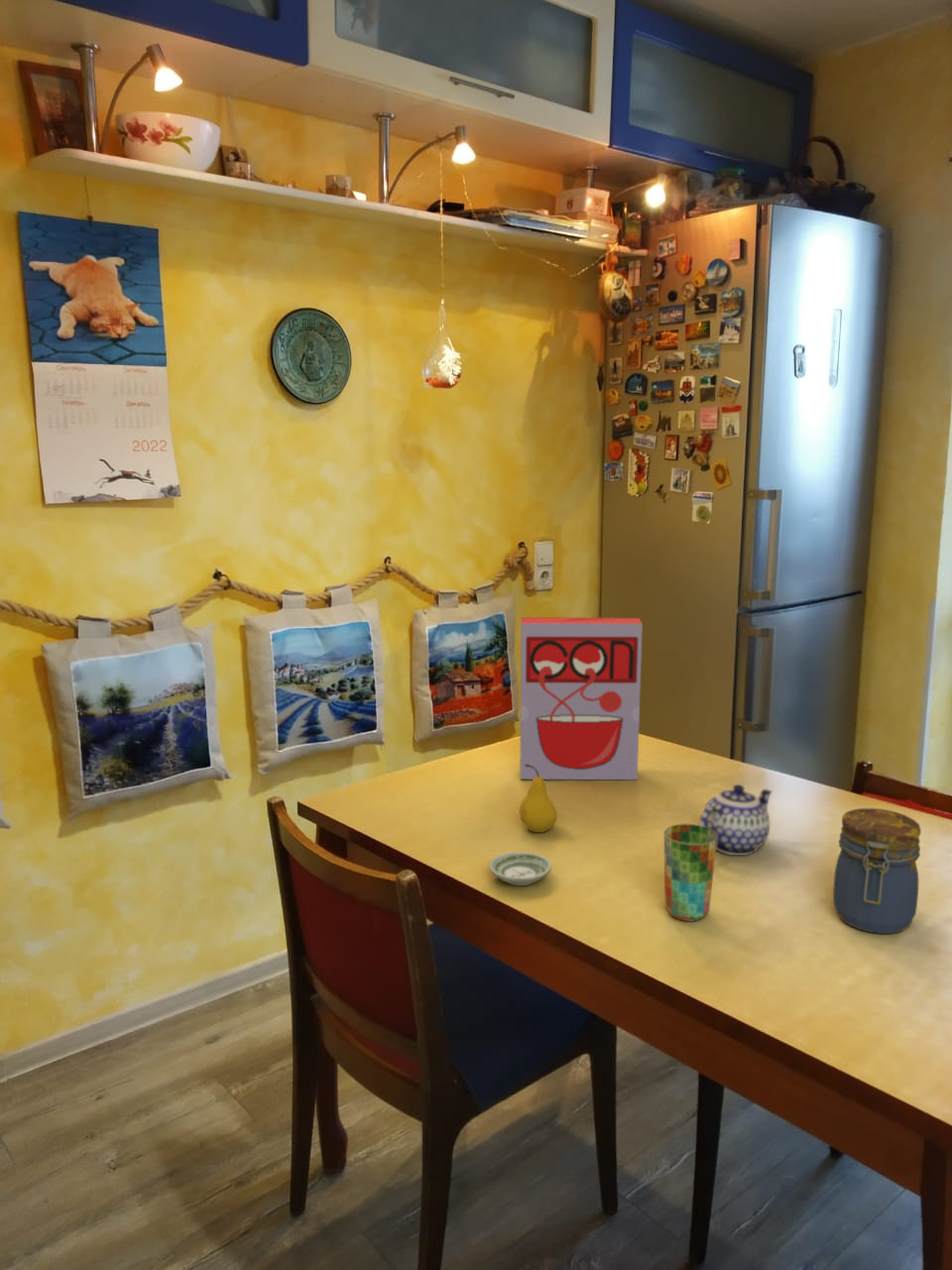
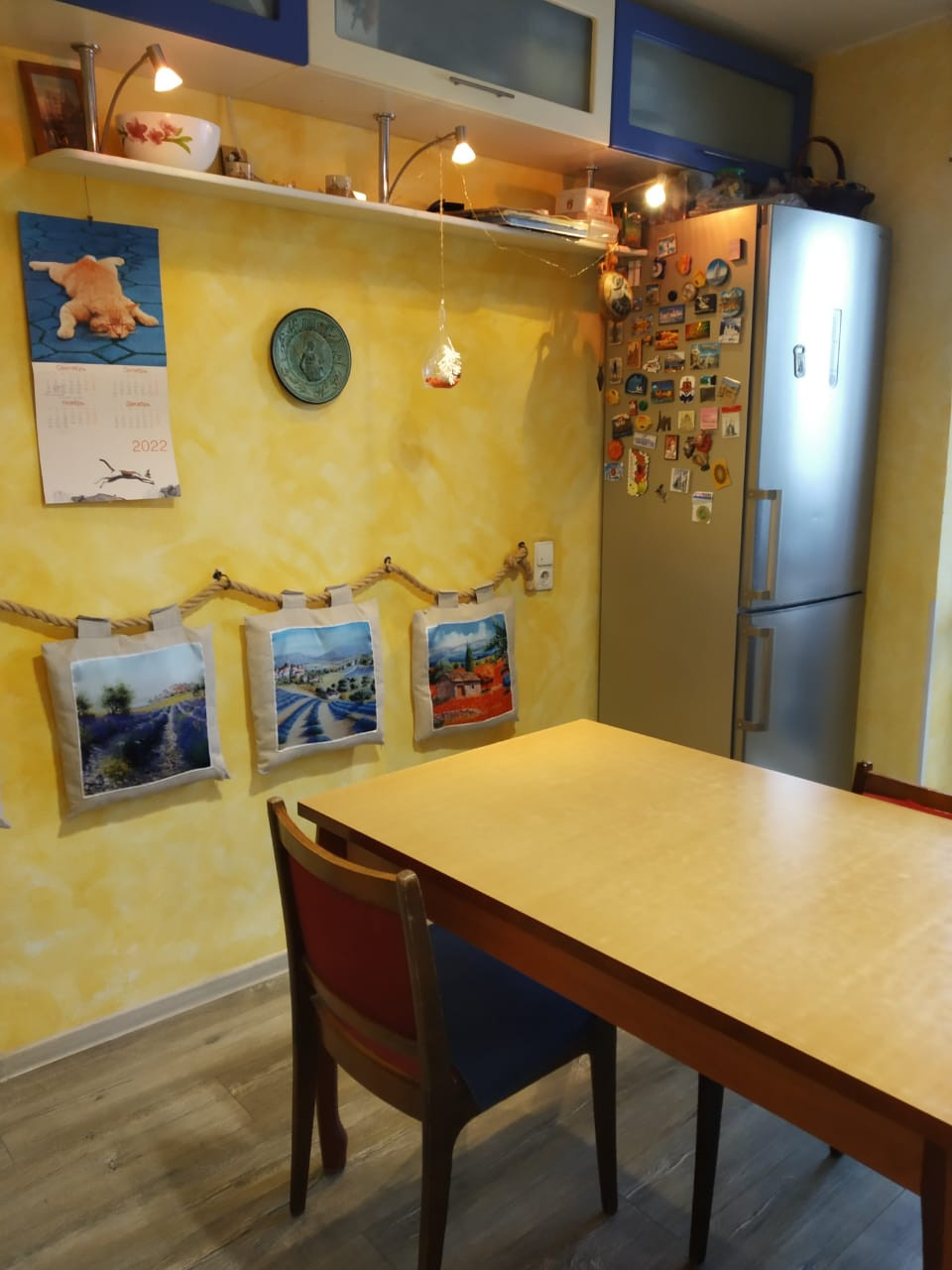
- jar [832,808,922,935]
- teapot [698,784,773,856]
- fruit [518,764,558,833]
- cereal box [519,616,644,781]
- cup [663,824,717,922]
- saucer [488,851,552,887]
